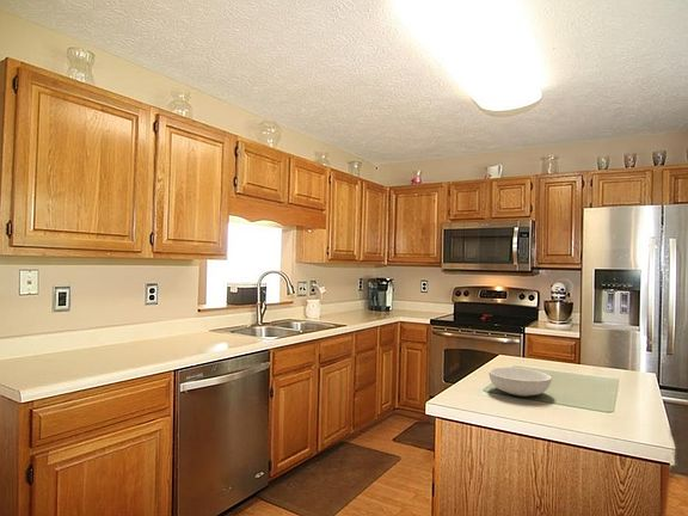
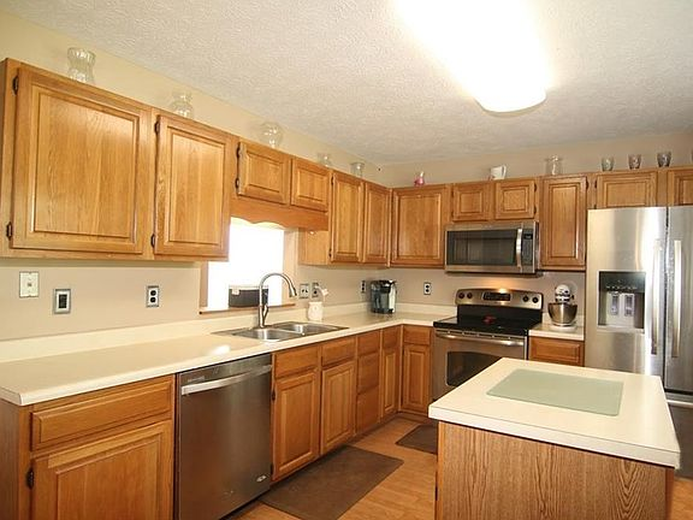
- serving bowl [487,366,553,398]
